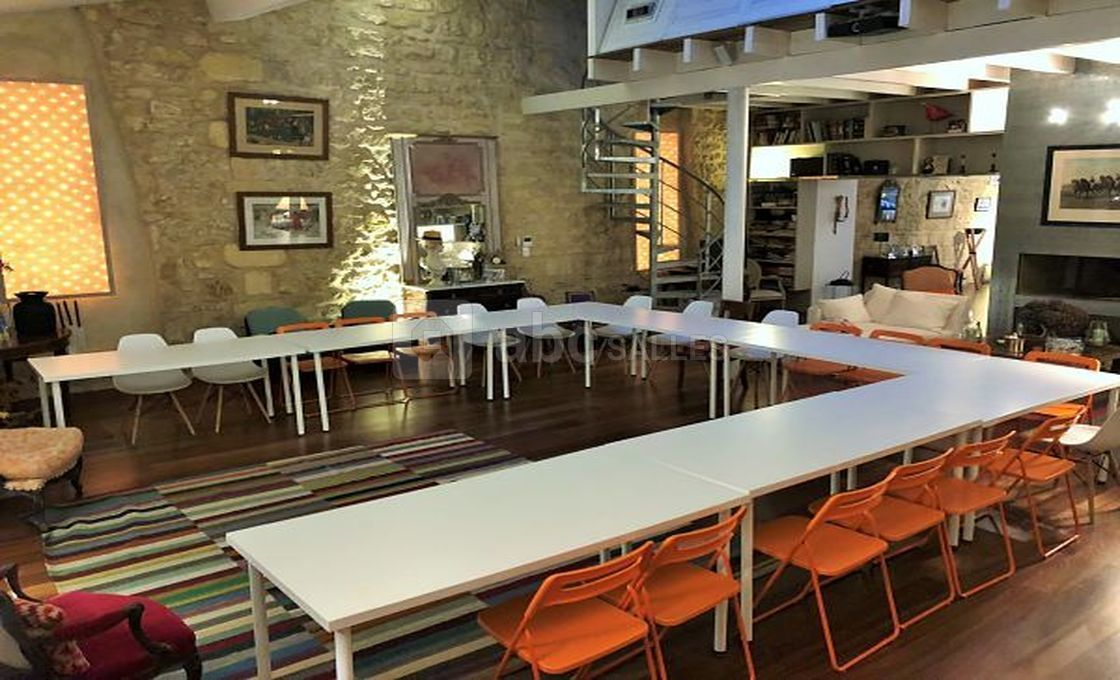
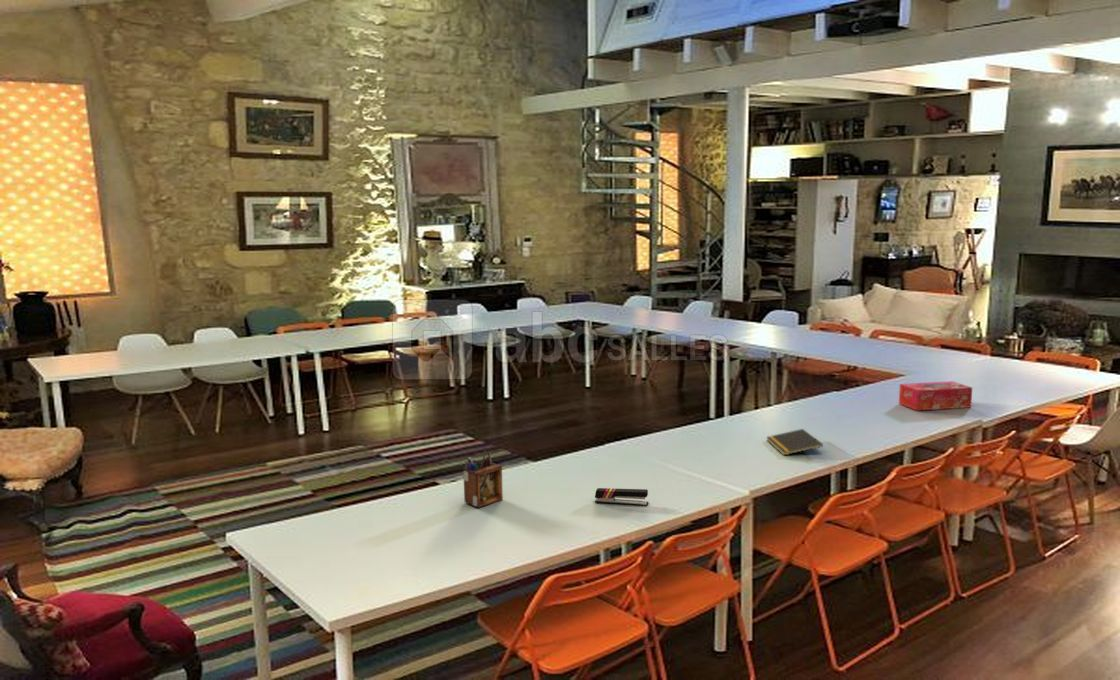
+ stapler [594,487,649,507]
+ notepad [765,428,824,456]
+ tissue box [898,380,973,411]
+ desk organizer [462,449,504,509]
